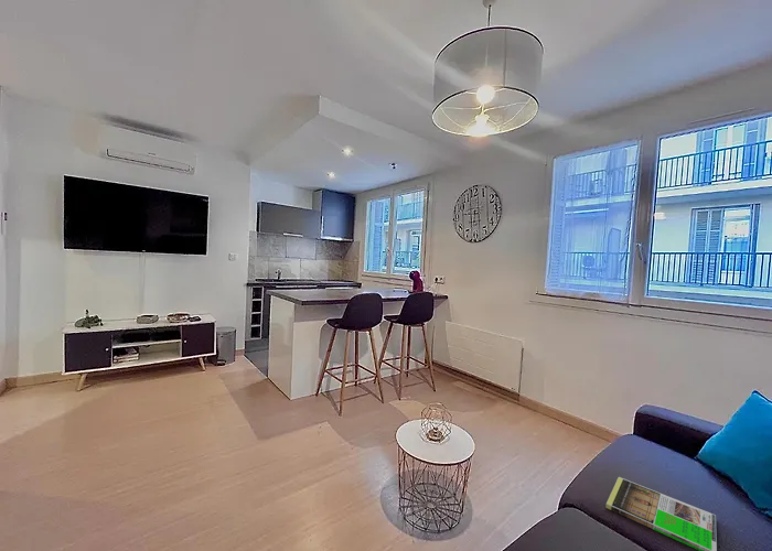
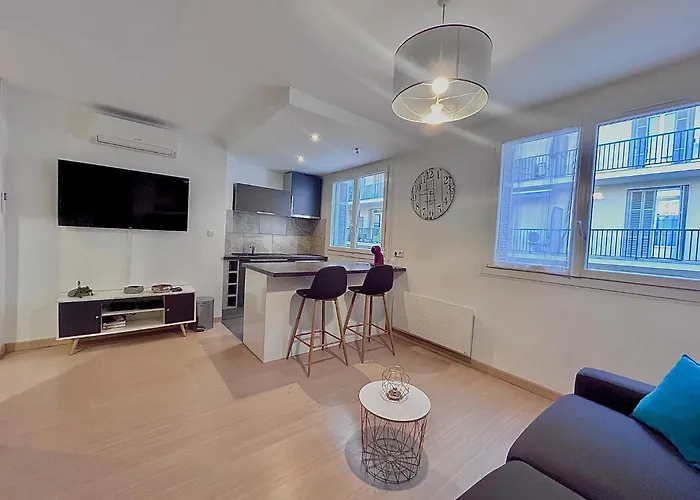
- magazine [605,476,718,551]
